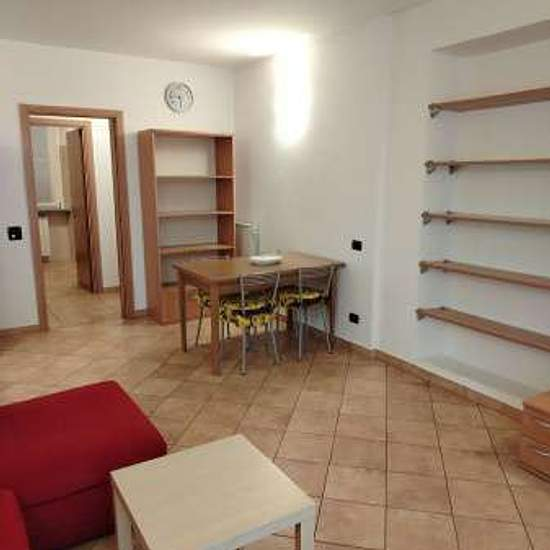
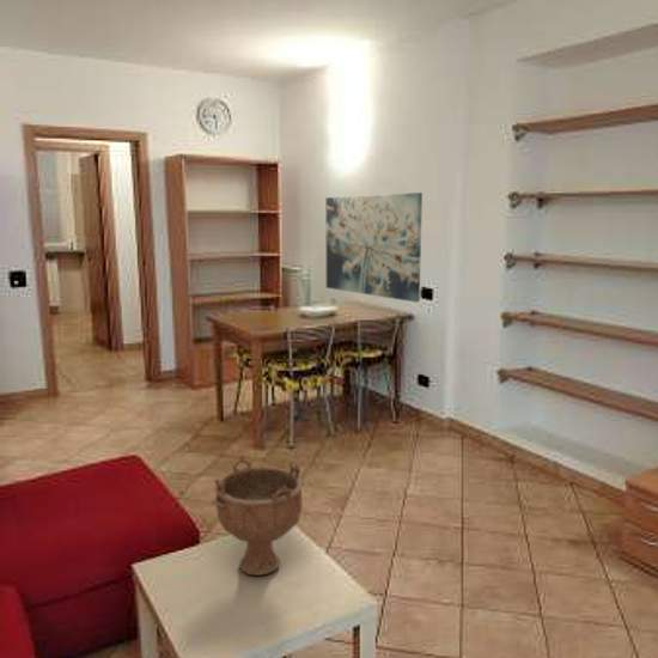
+ decorative bowl [211,455,305,577]
+ wall art [324,191,424,304]
